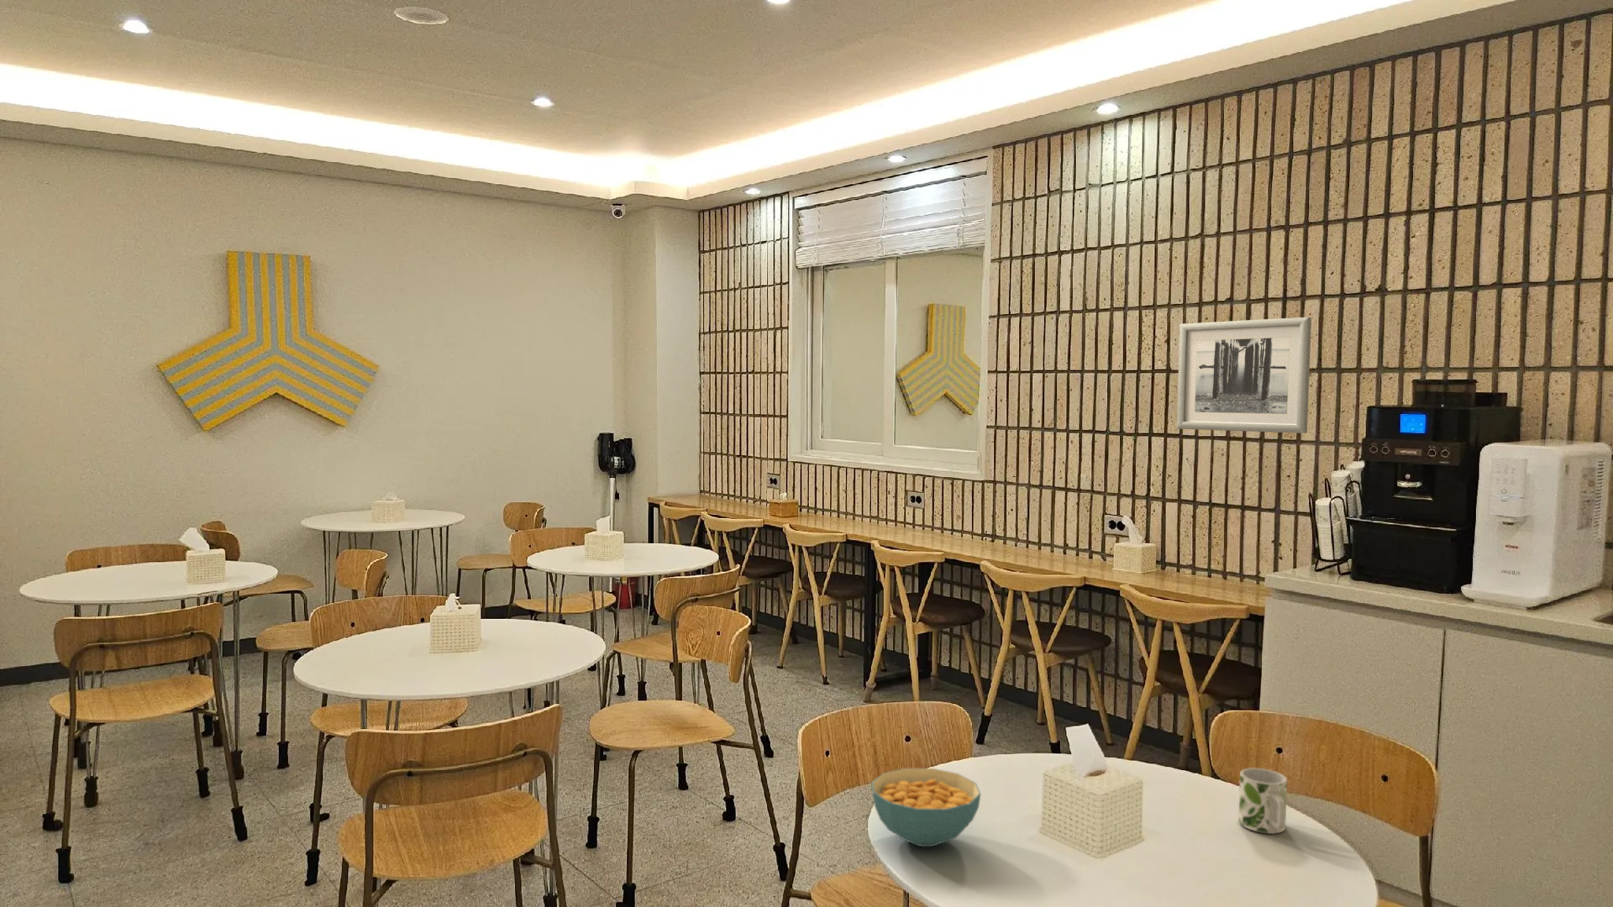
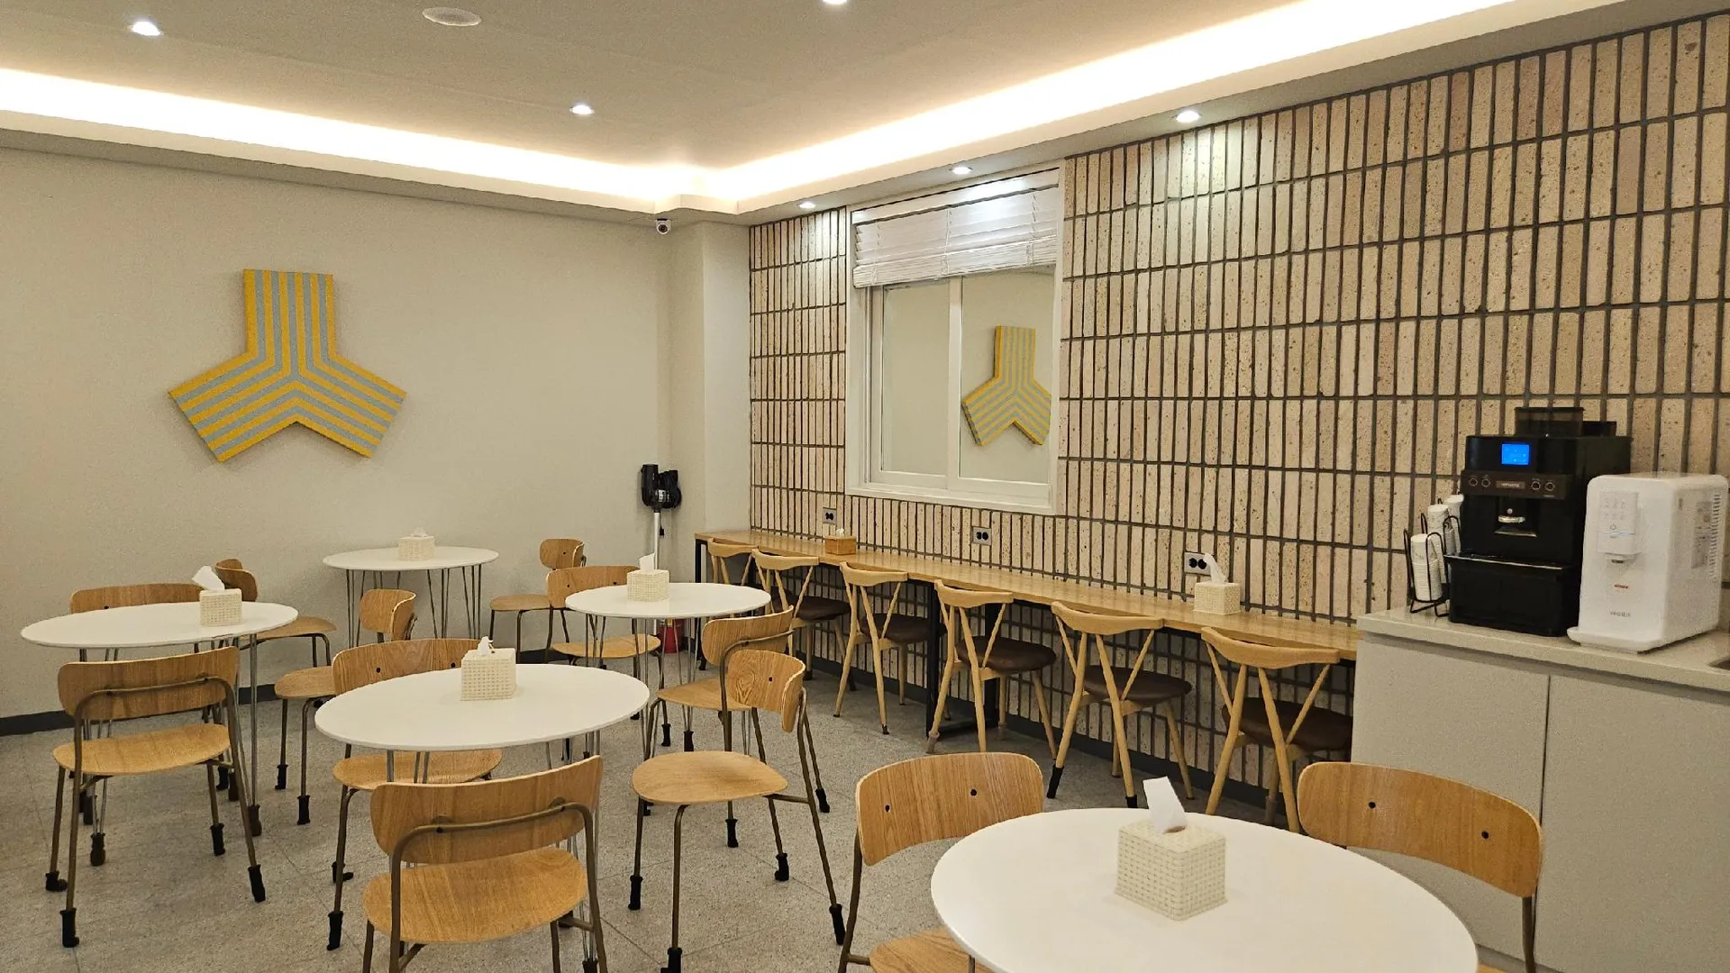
- cereal bowl [871,767,982,847]
- mug [1237,767,1288,835]
- wall art [1177,317,1313,434]
